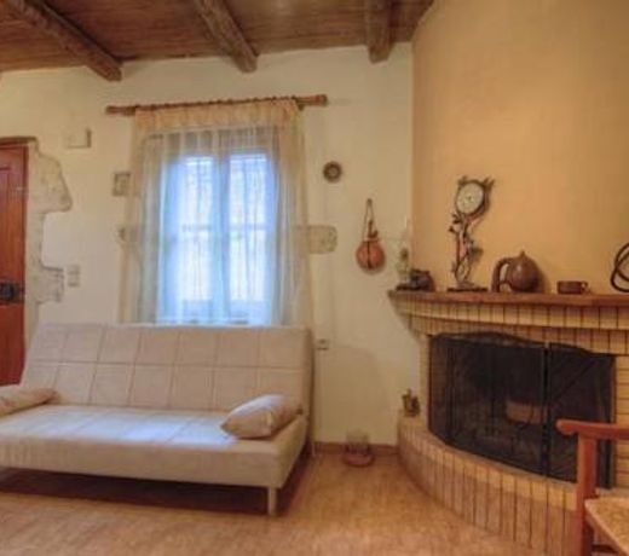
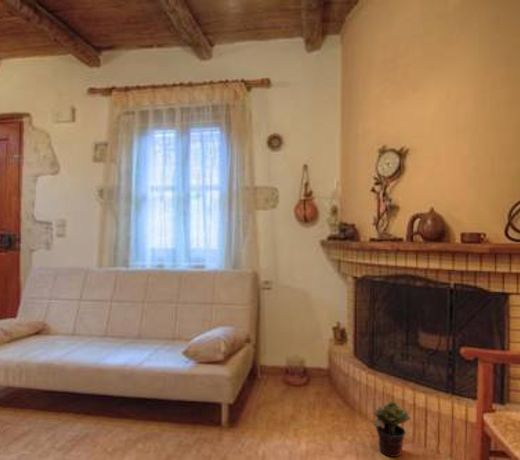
+ potted plant [371,400,412,458]
